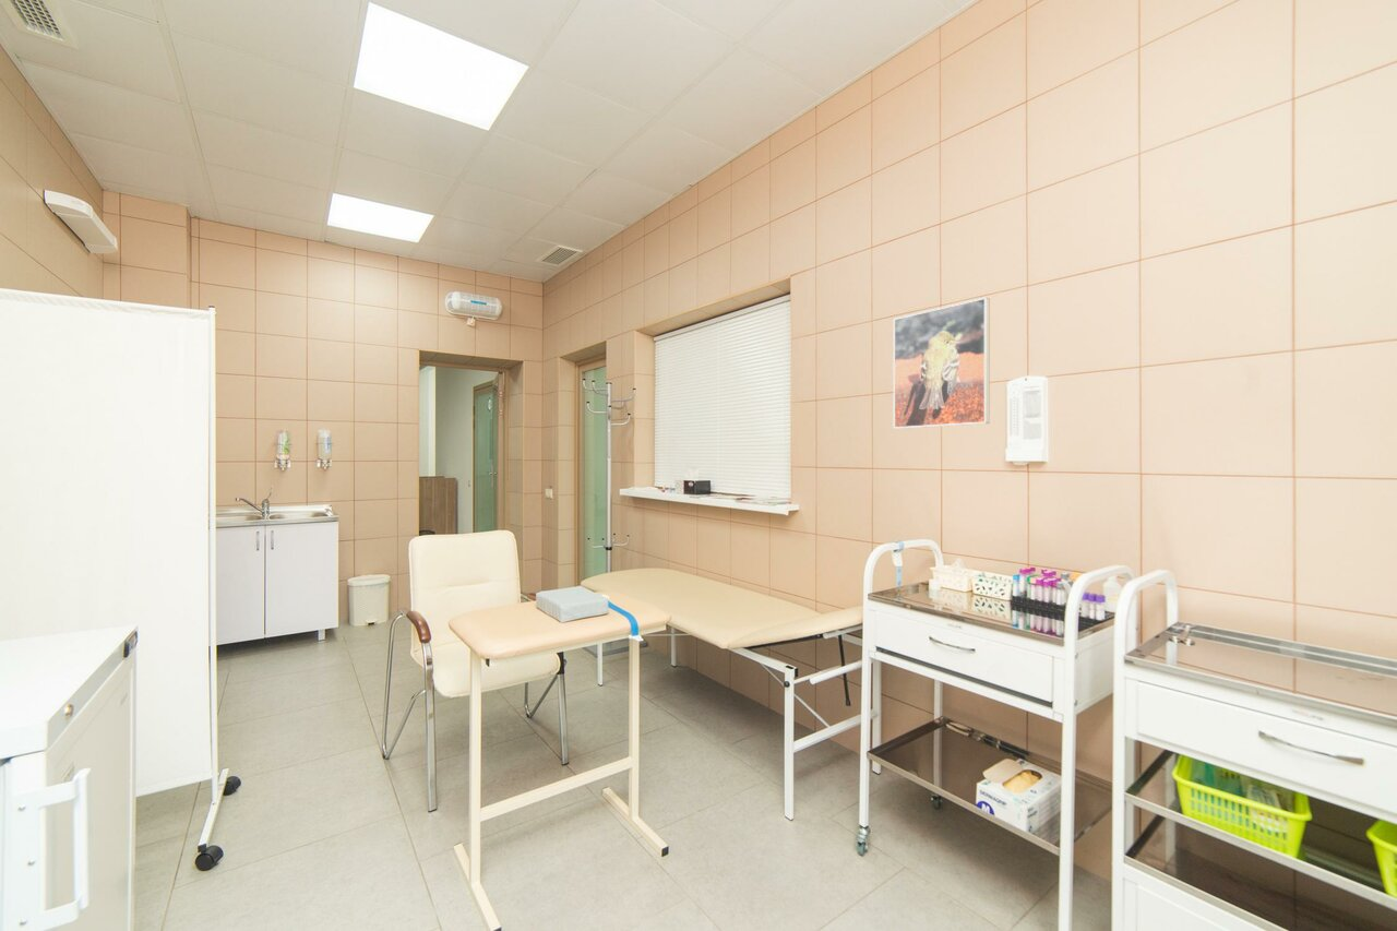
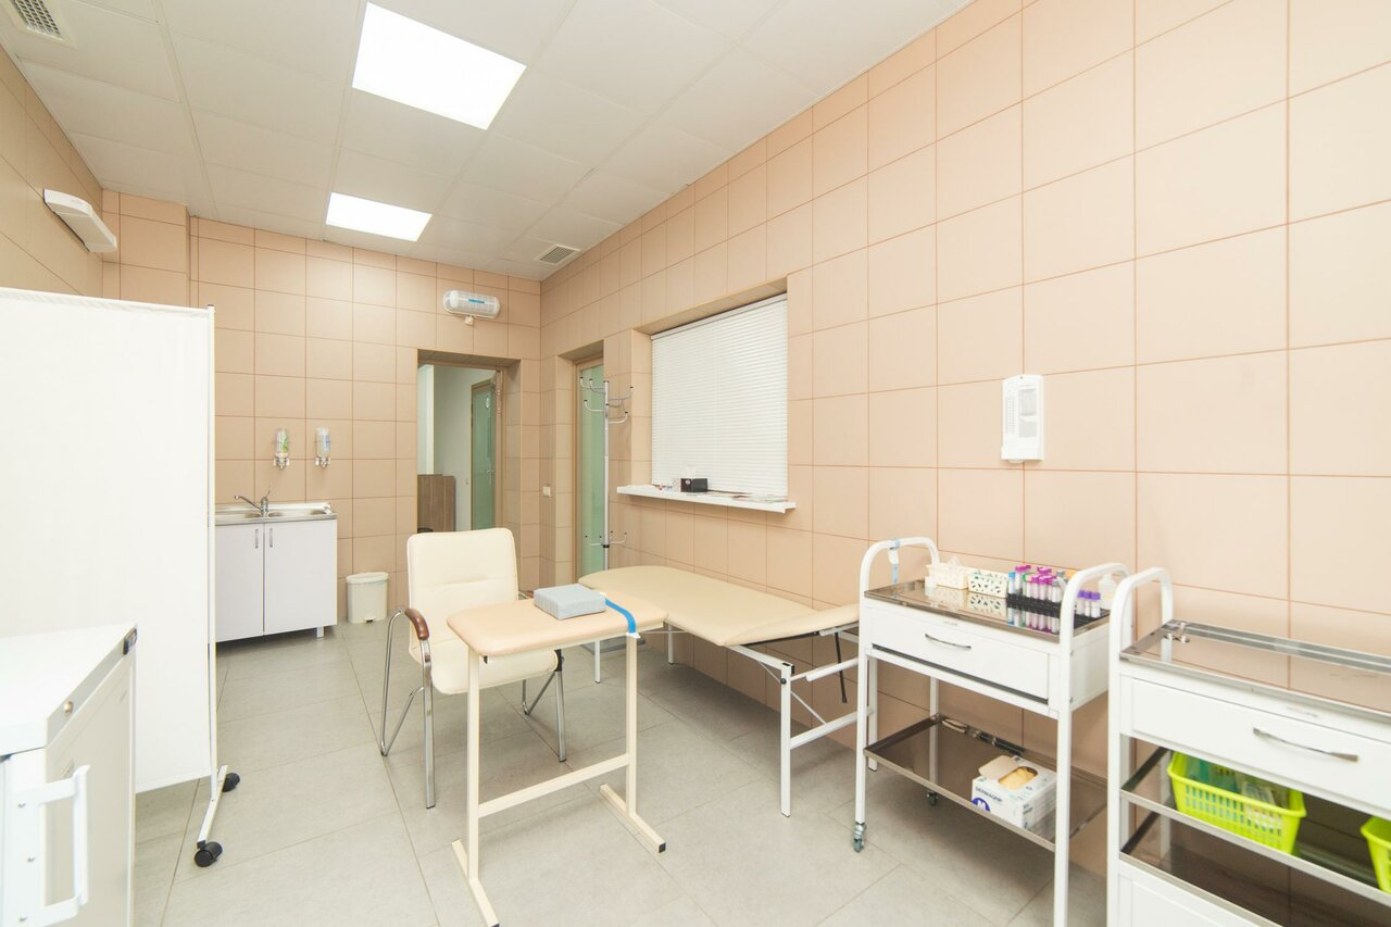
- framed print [893,296,991,430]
